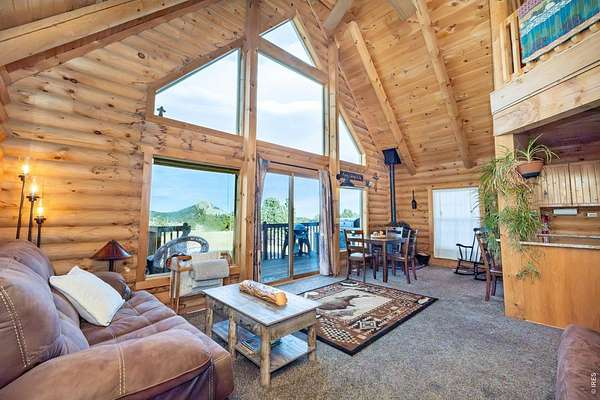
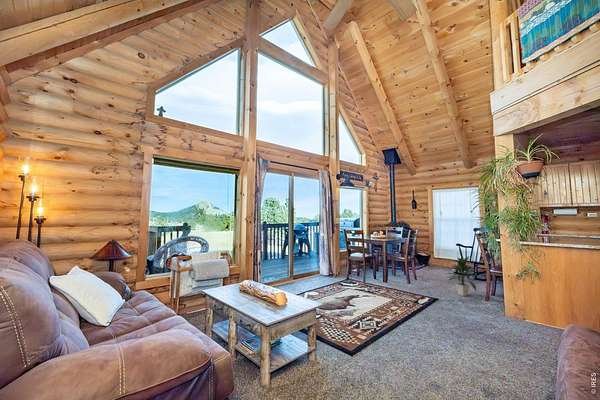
+ indoor plant [445,254,477,297]
